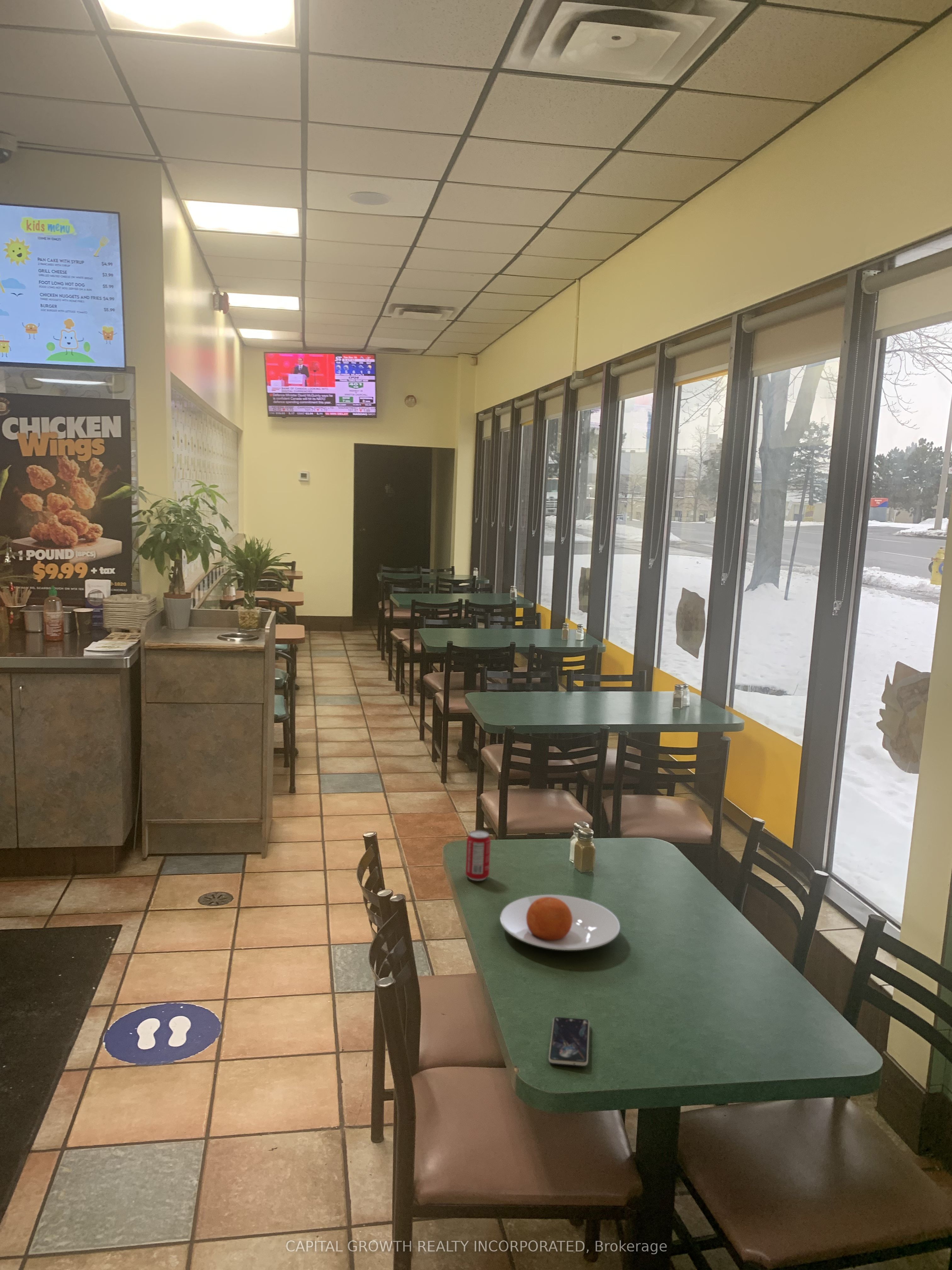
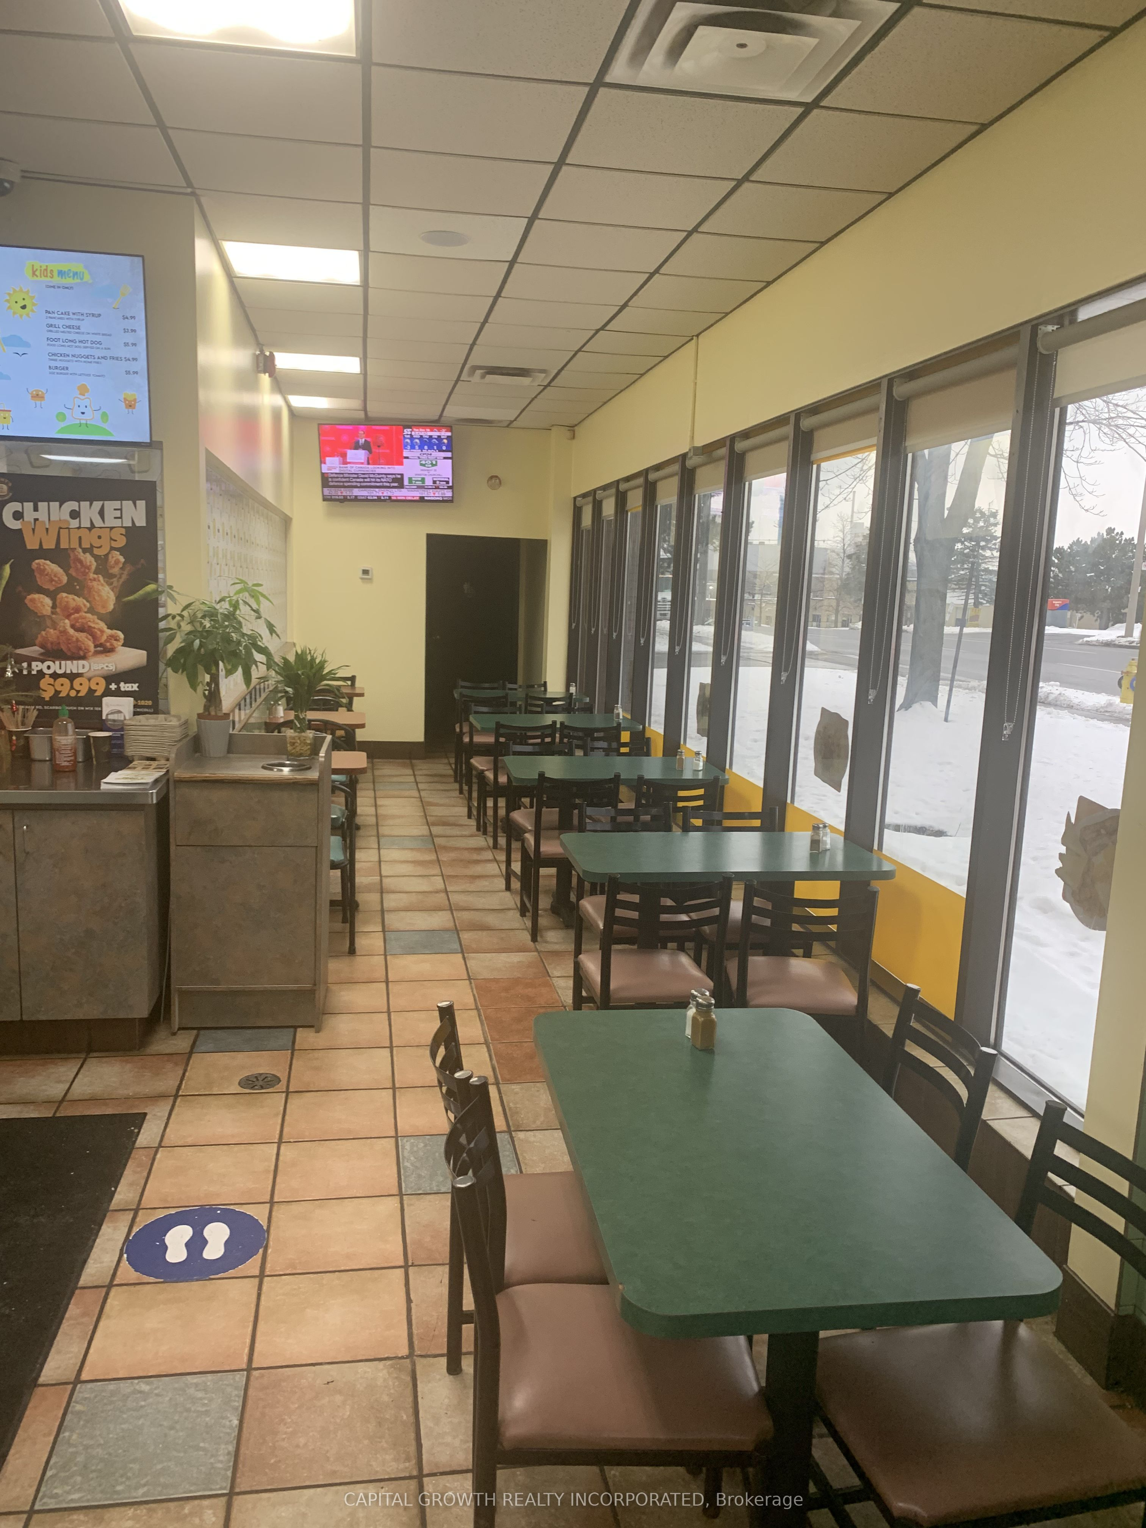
- beverage can [465,830,491,881]
- plate [500,895,620,951]
- smartphone [548,1017,590,1066]
